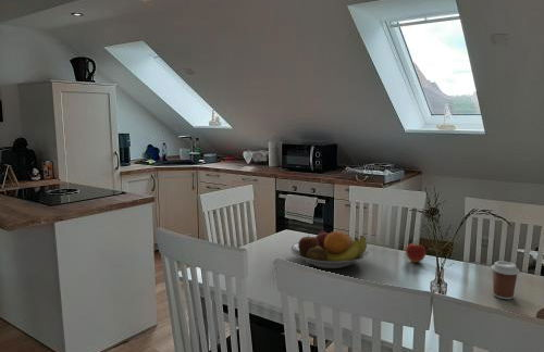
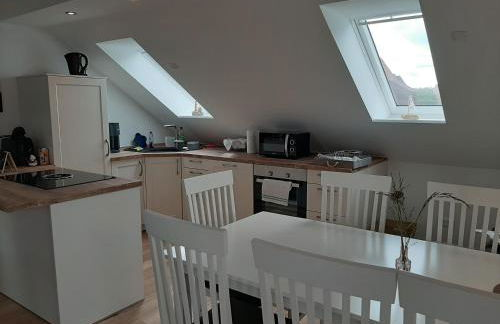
- apple [405,239,426,264]
- coffee cup [490,260,521,300]
- fruit bowl [289,229,370,269]
